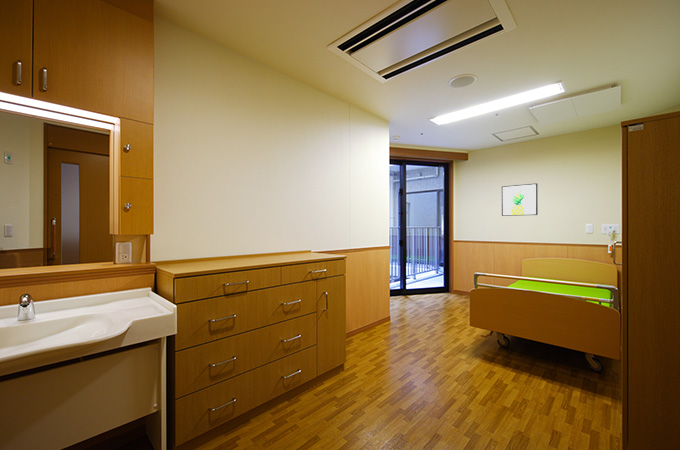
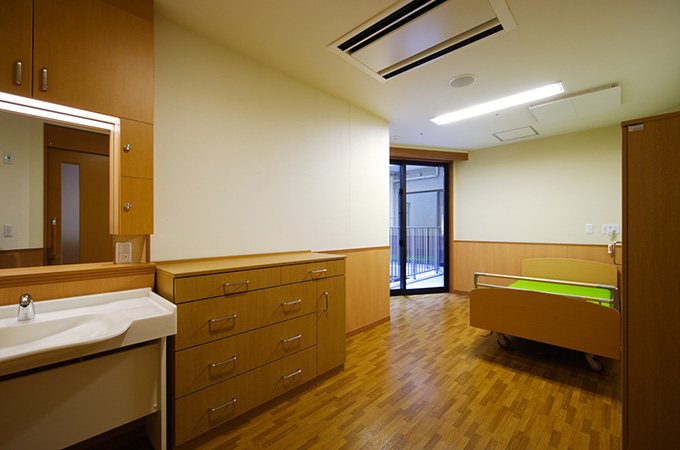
- wall art [501,182,539,217]
